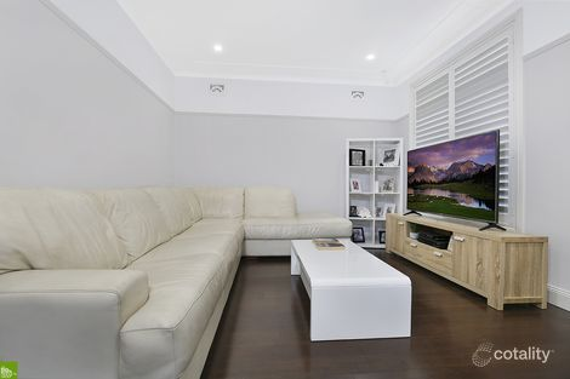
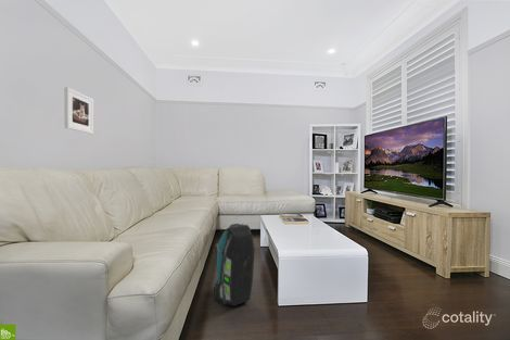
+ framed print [63,86,94,135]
+ backpack [212,223,256,307]
